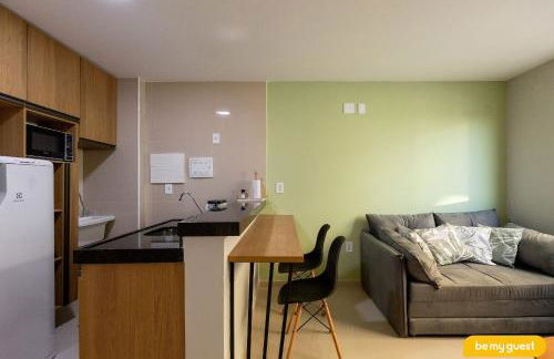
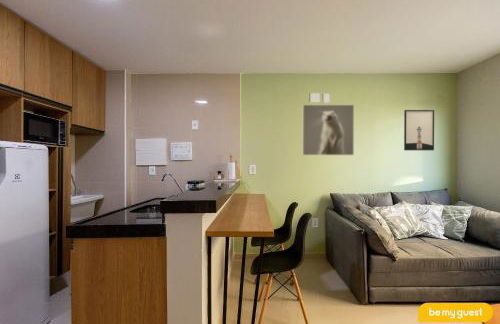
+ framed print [302,104,355,156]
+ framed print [403,109,435,151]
